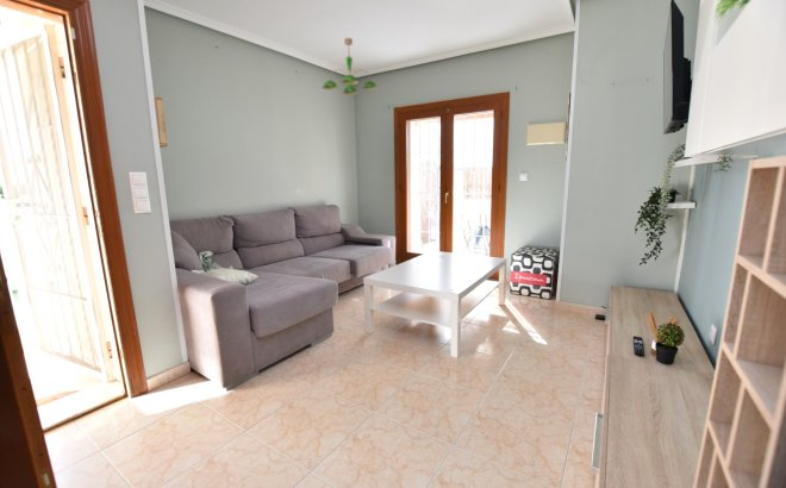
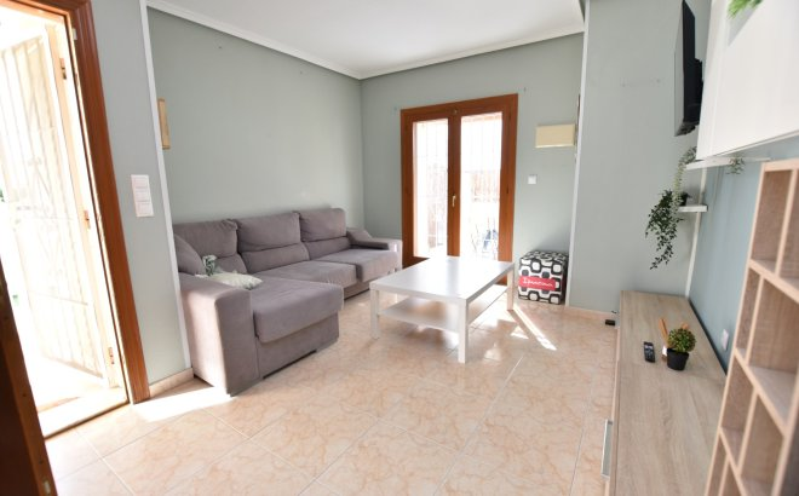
- ceiling light fixture [322,37,379,96]
